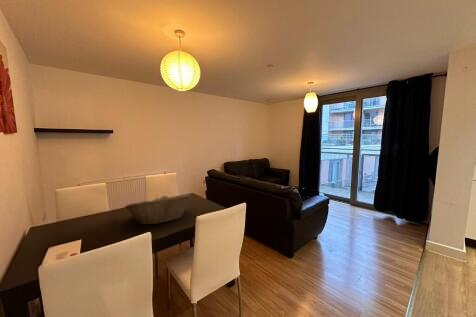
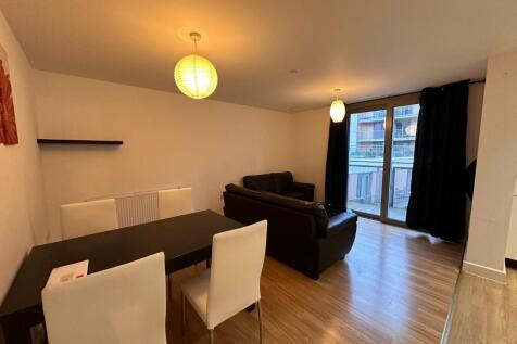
- fruit basket [124,193,192,225]
